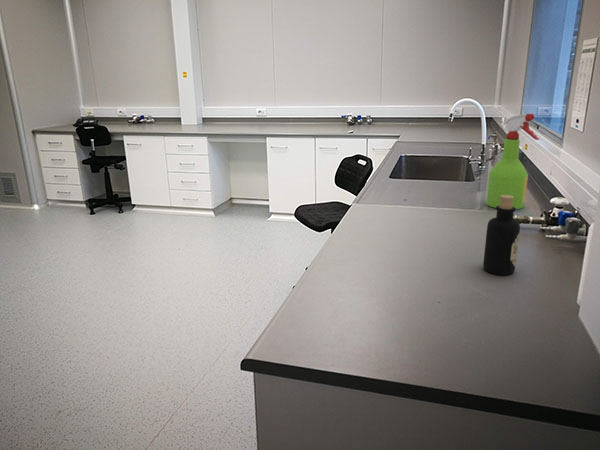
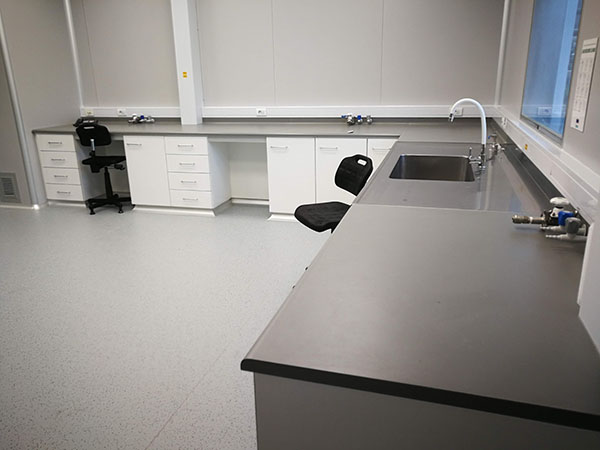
- spray bottle [485,113,540,210]
- bottle [482,195,521,276]
